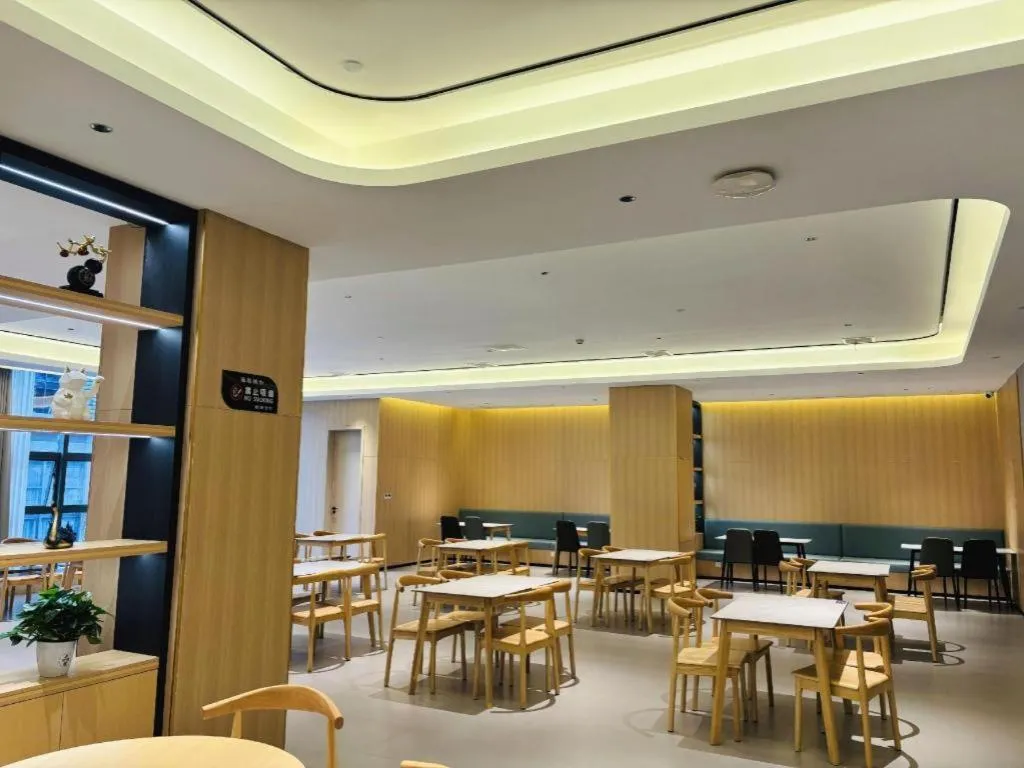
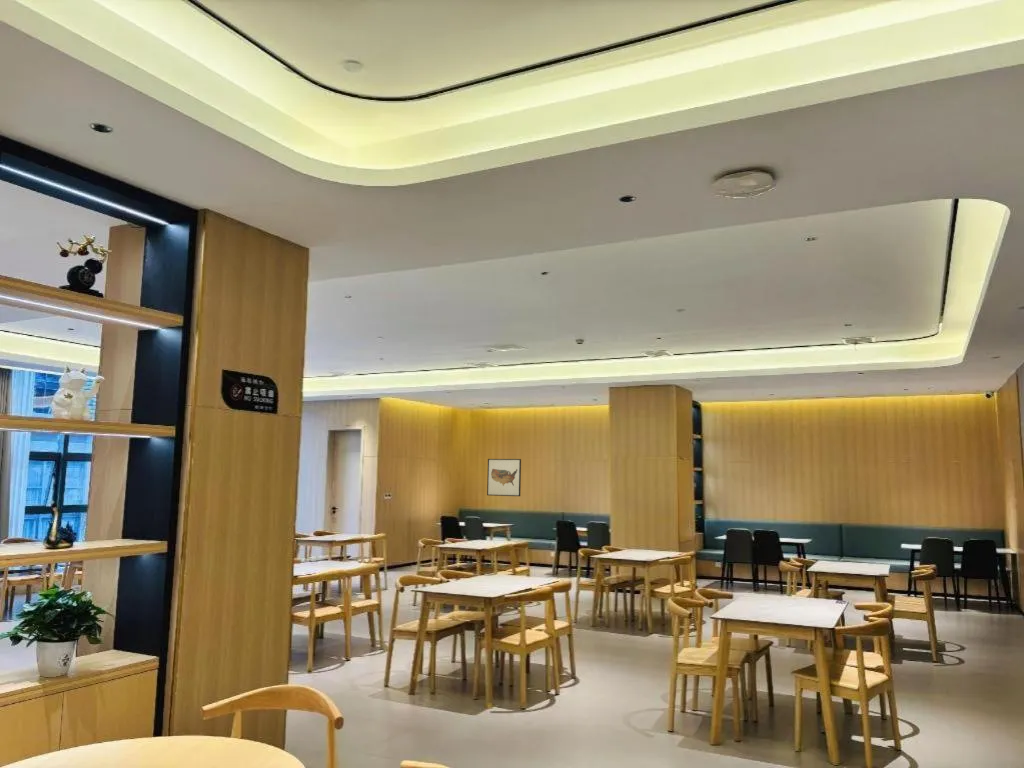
+ wall art [486,458,522,497]
